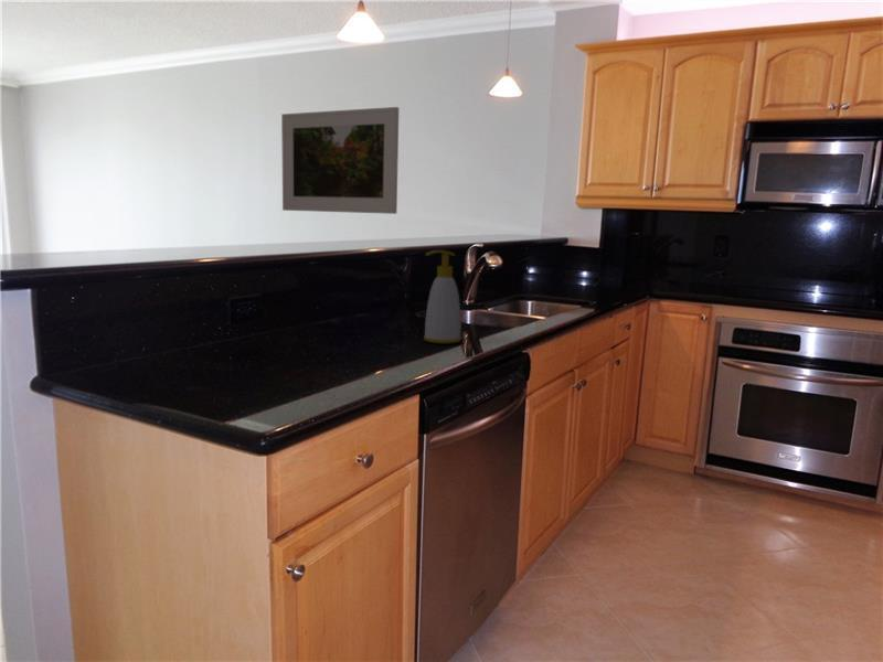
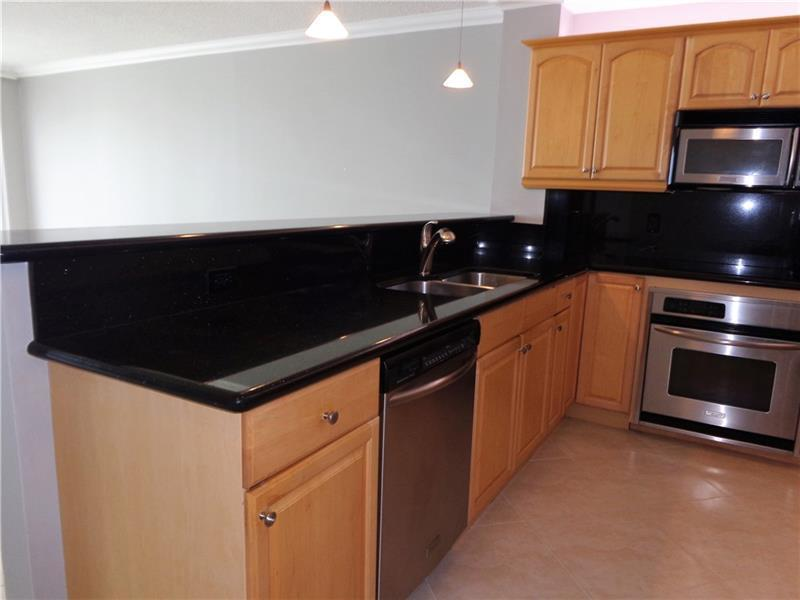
- soap bottle [423,249,462,344]
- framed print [280,106,400,215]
